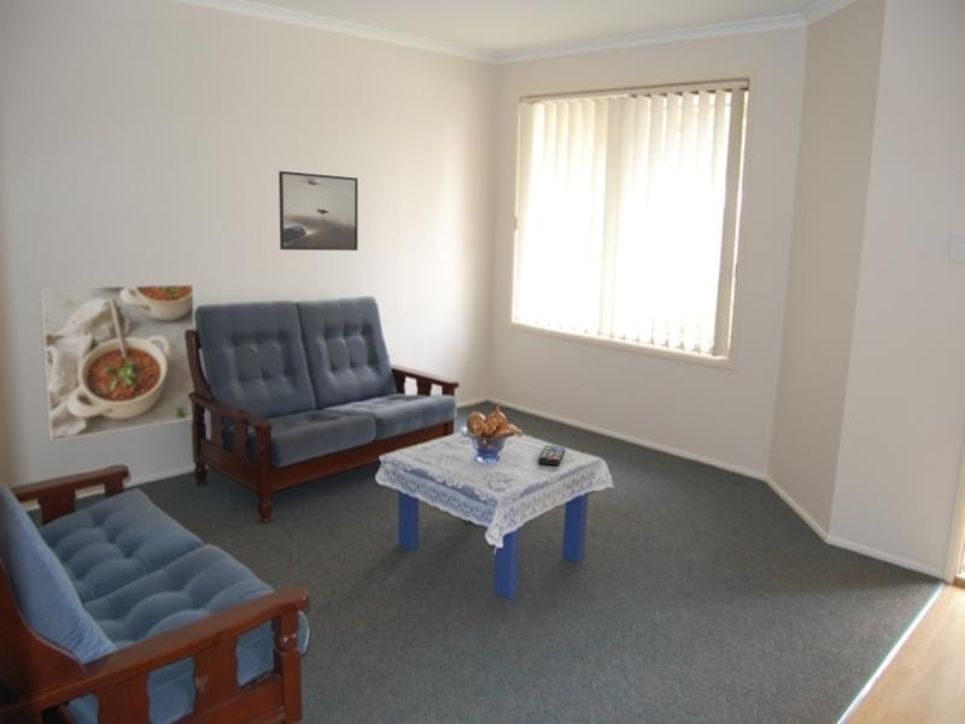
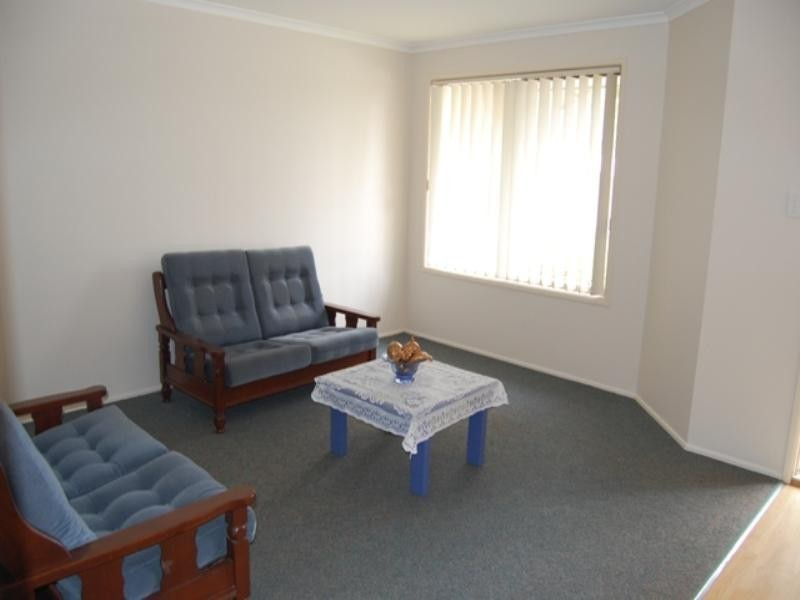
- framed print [277,170,359,252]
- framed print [39,284,195,442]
- remote control [537,444,566,466]
